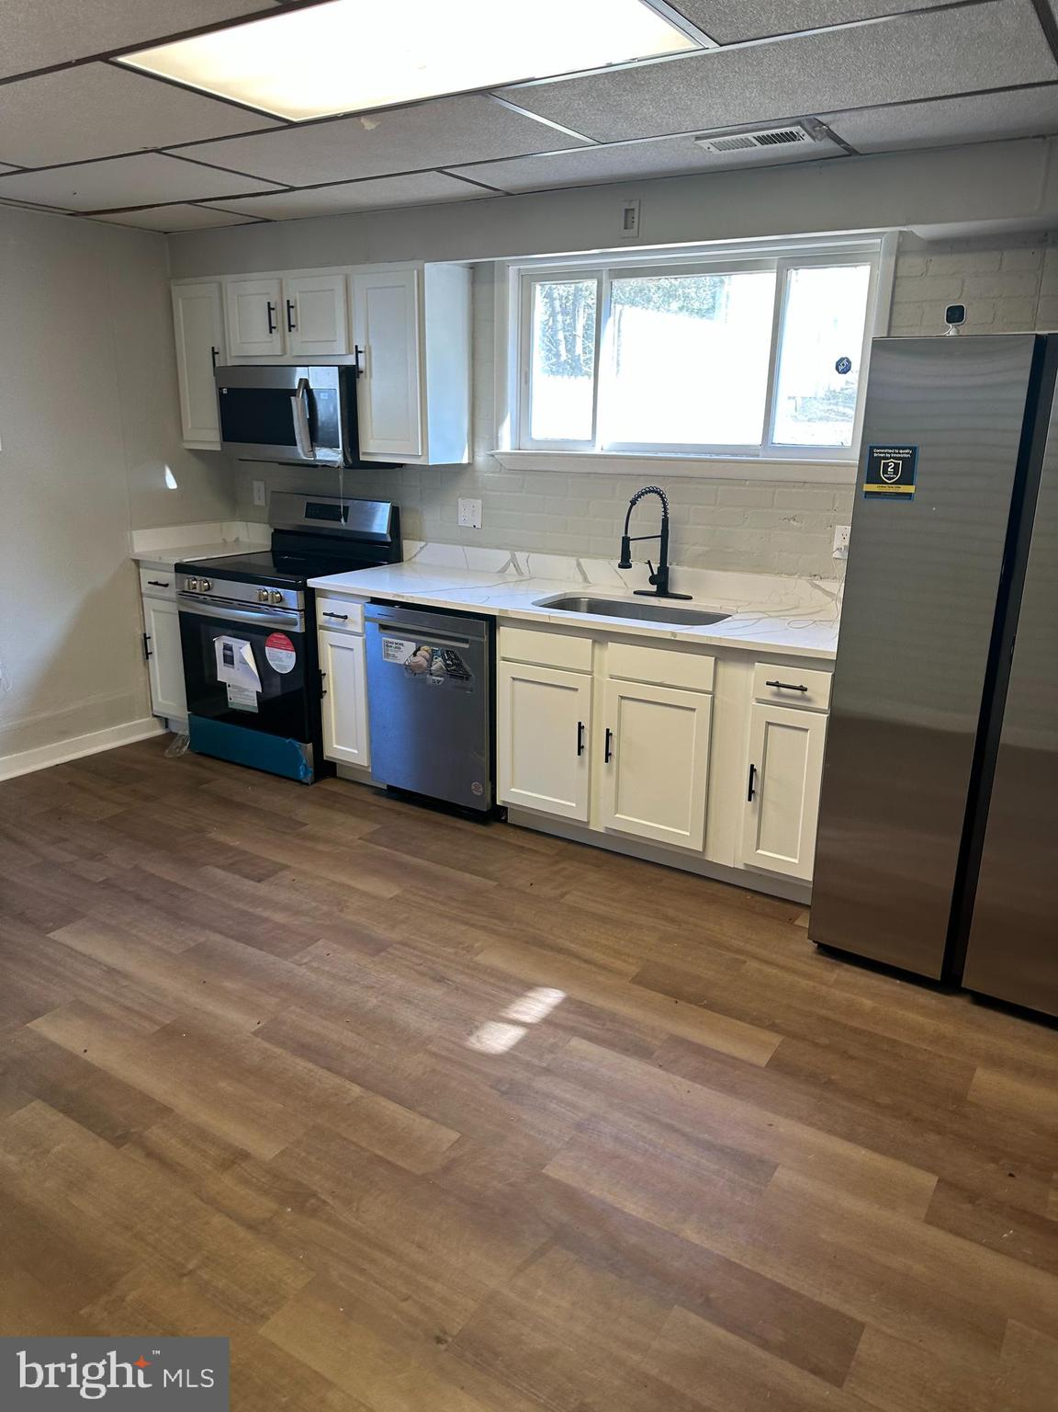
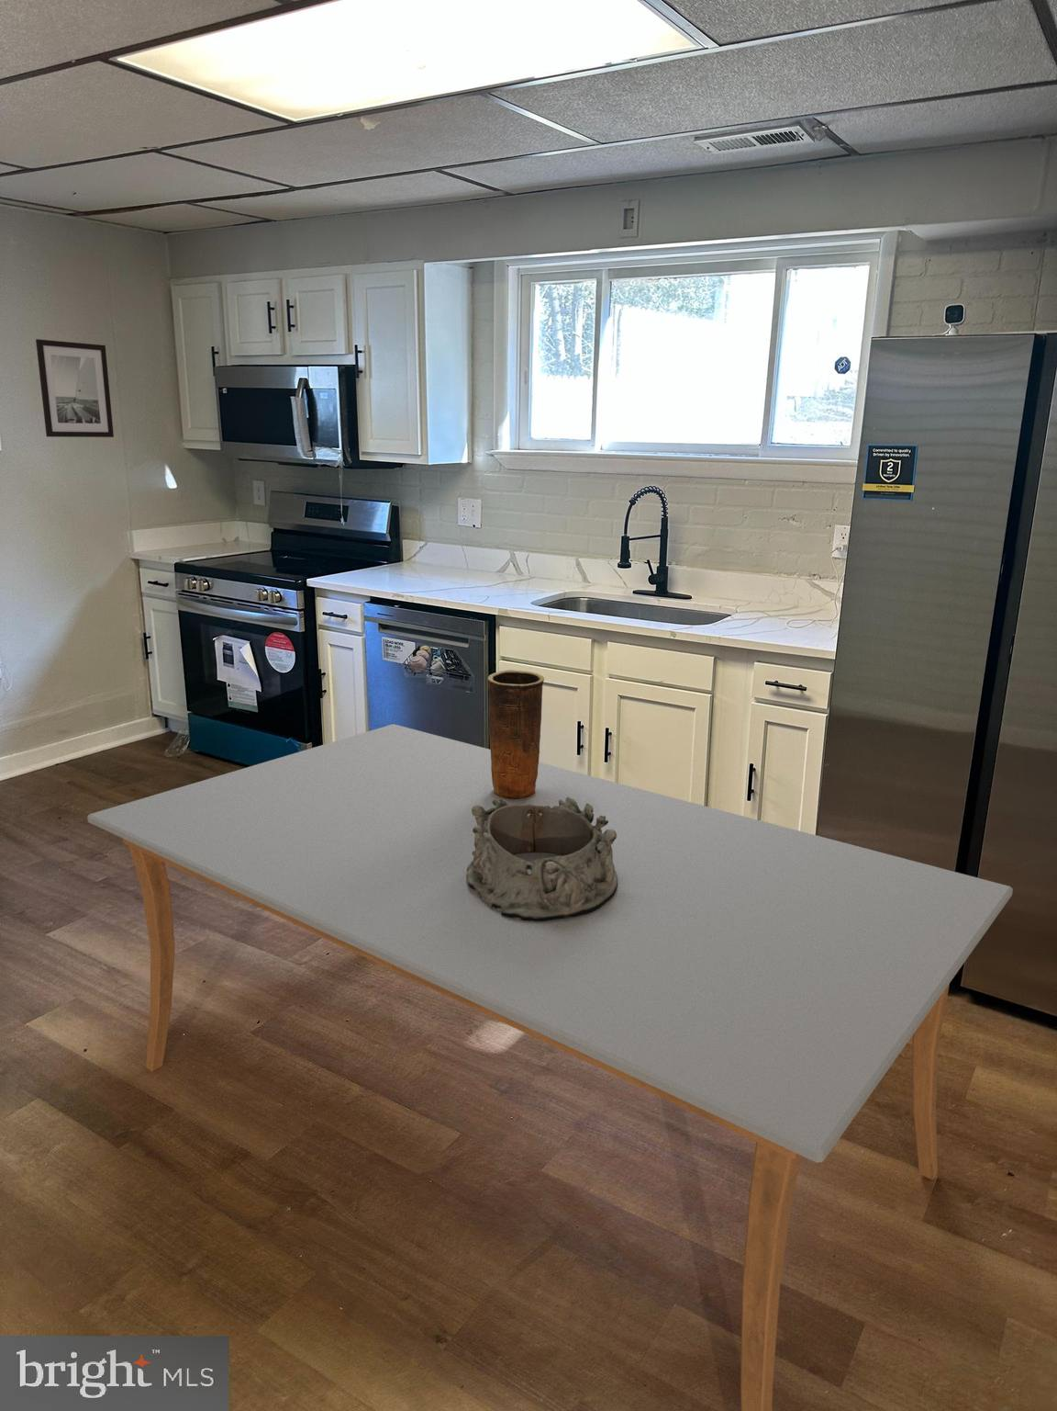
+ vase [487,669,545,801]
+ dining table [87,723,1014,1411]
+ wall art [34,338,114,438]
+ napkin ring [466,798,617,921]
